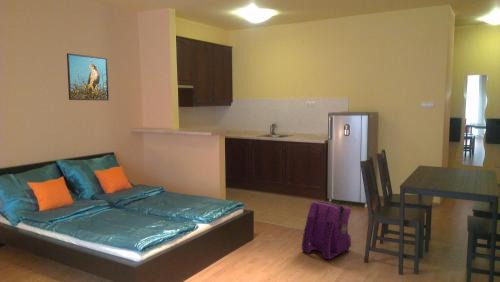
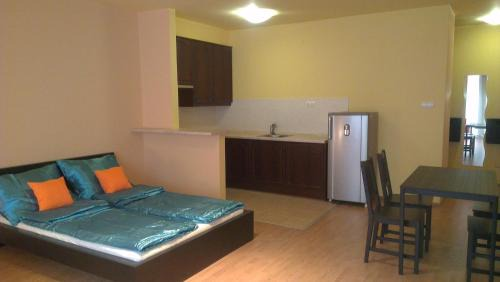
- backpack [301,201,352,260]
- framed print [66,52,110,102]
